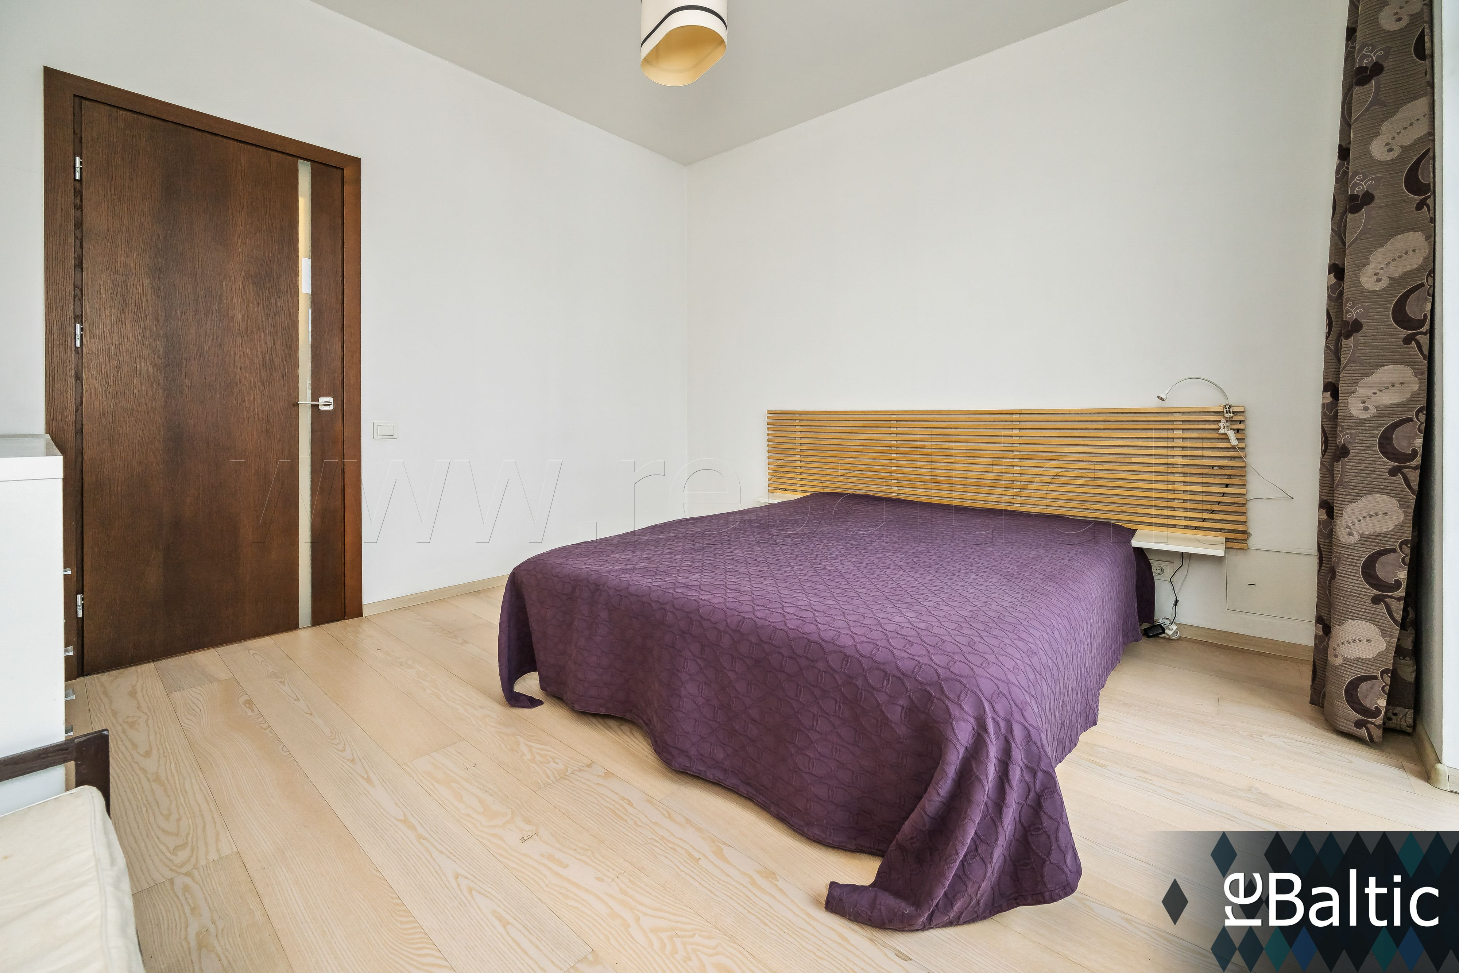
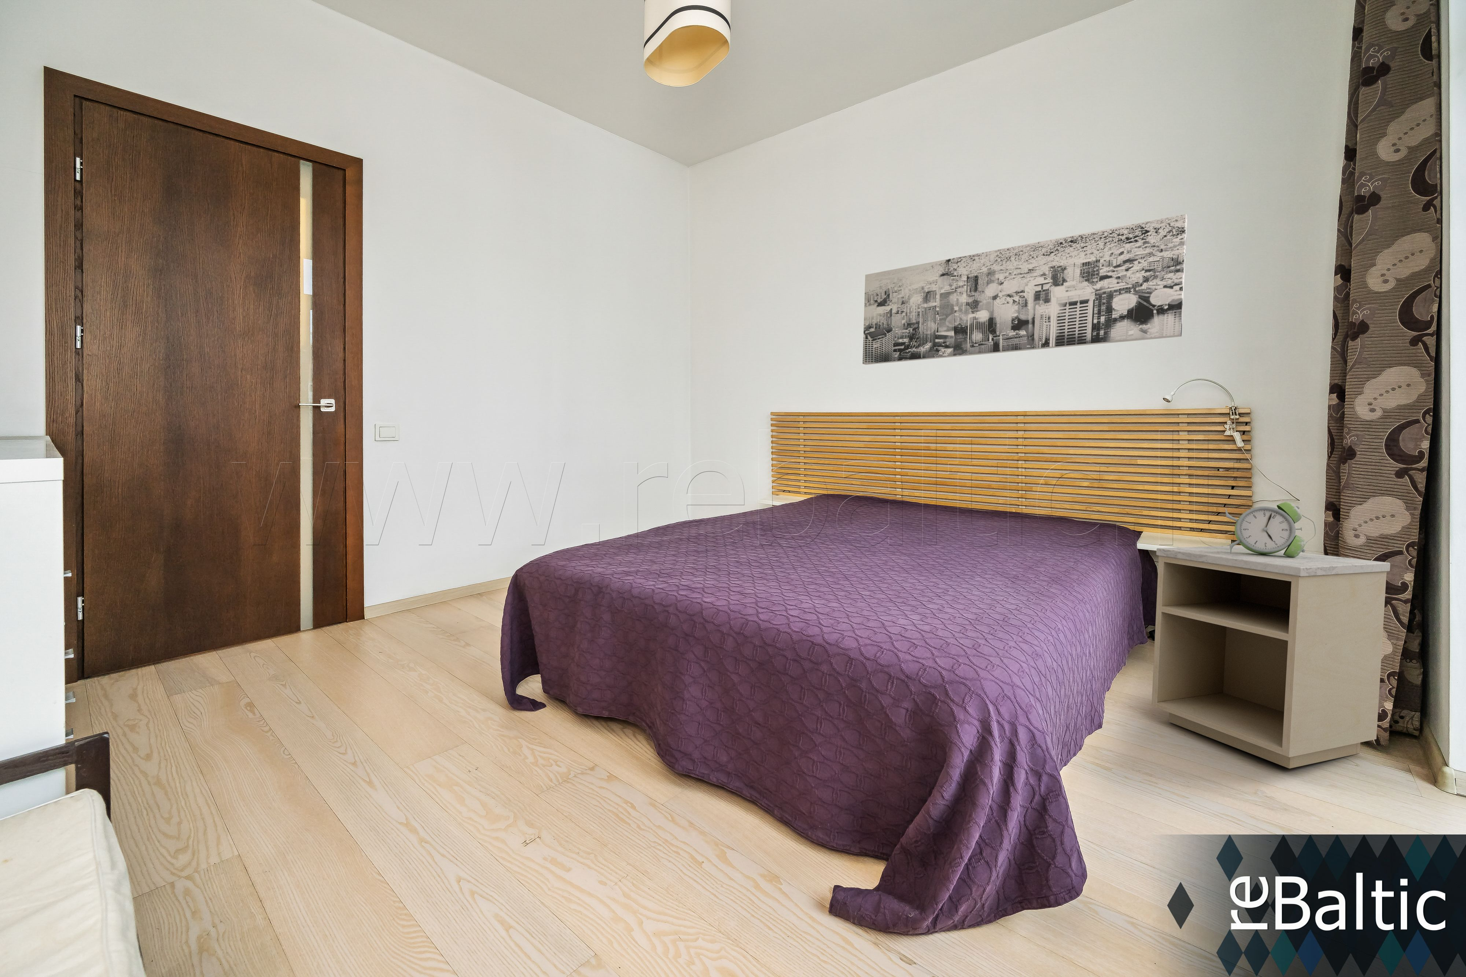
+ nightstand [1151,545,1391,769]
+ wall art [863,214,1188,365]
+ alarm clock [1225,502,1317,557]
